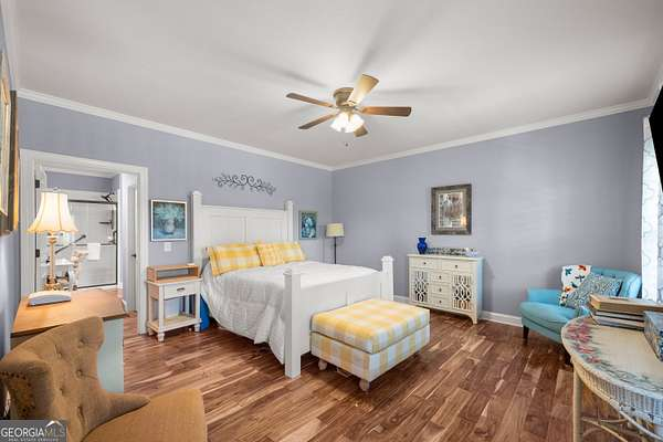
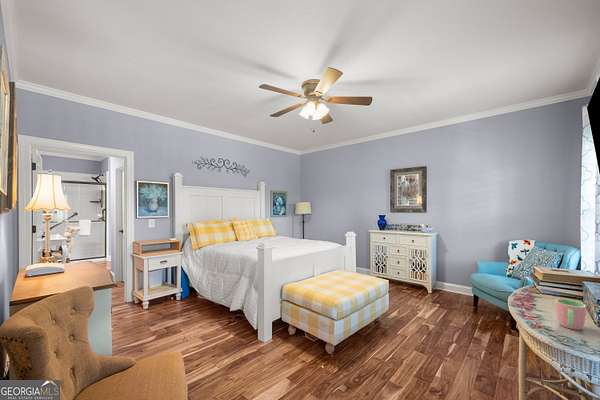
+ cup [555,298,587,331]
